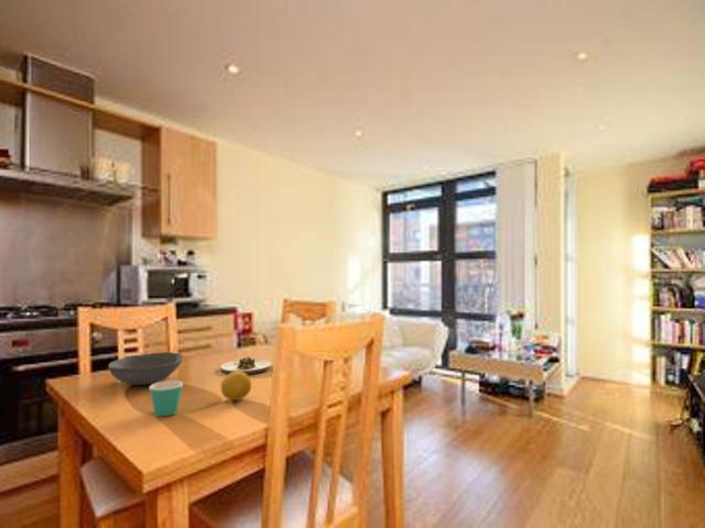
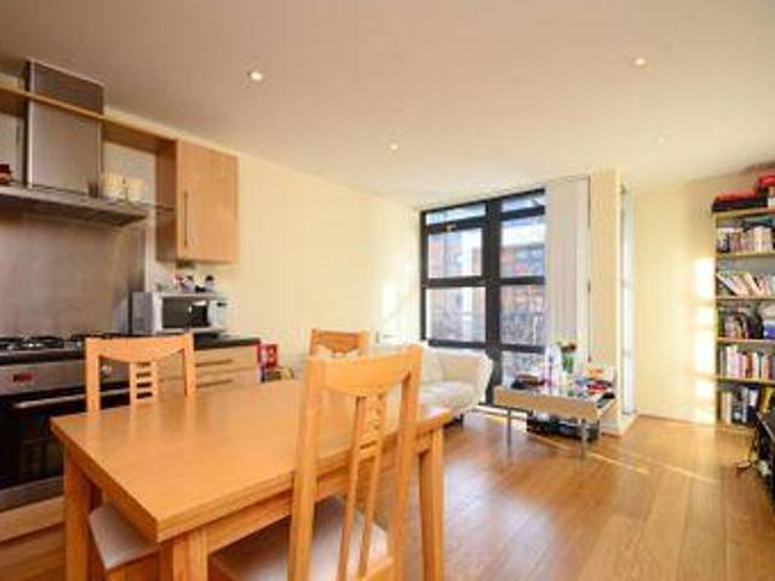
- bowl [108,351,184,386]
- salad plate [219,355,273,375]
- mug [148,380,184,418]
- fruit [220,372,252,402]
